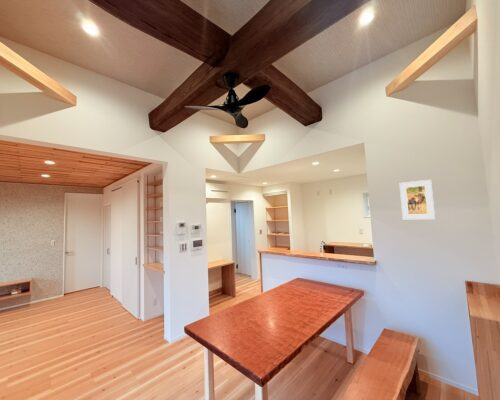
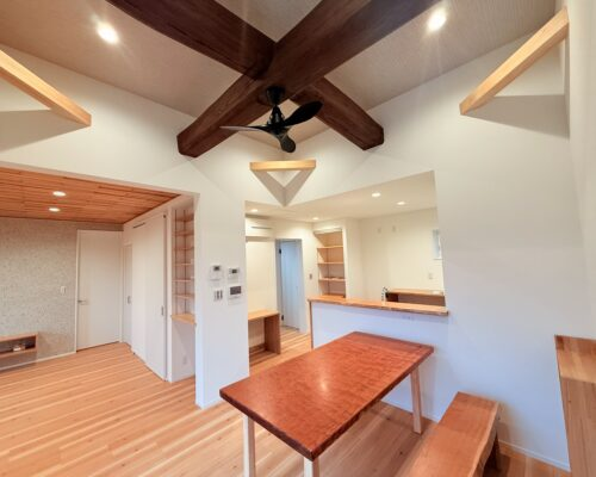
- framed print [399,179,436,220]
